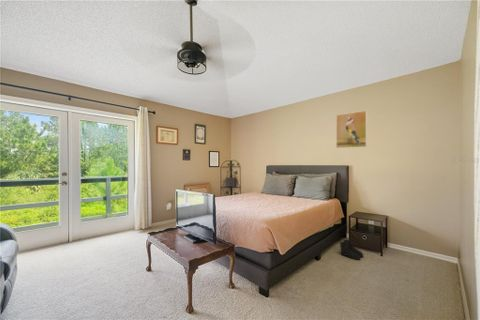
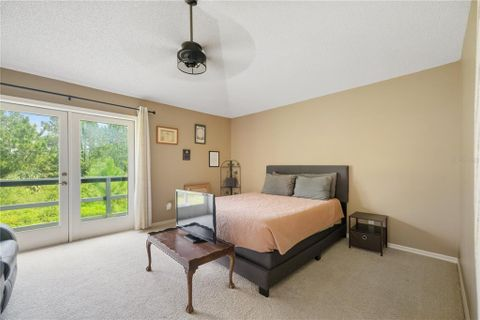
- boots [339,238,365,261]
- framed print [335,110,368,149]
